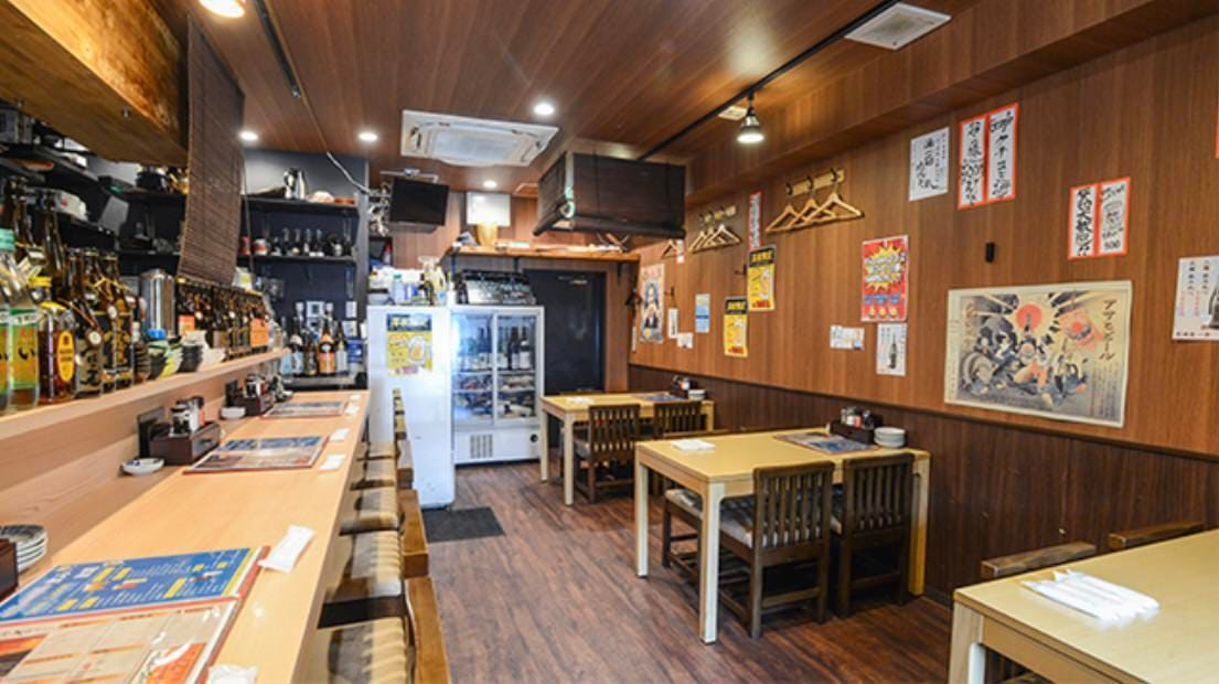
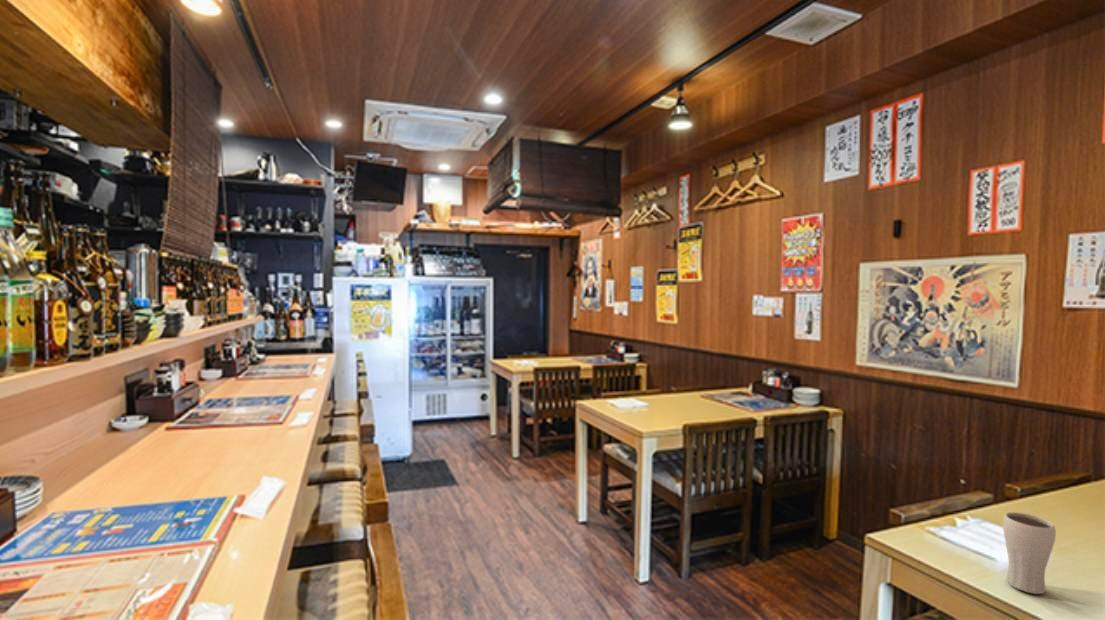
+ drinking glass [1002,511,1057,595]
